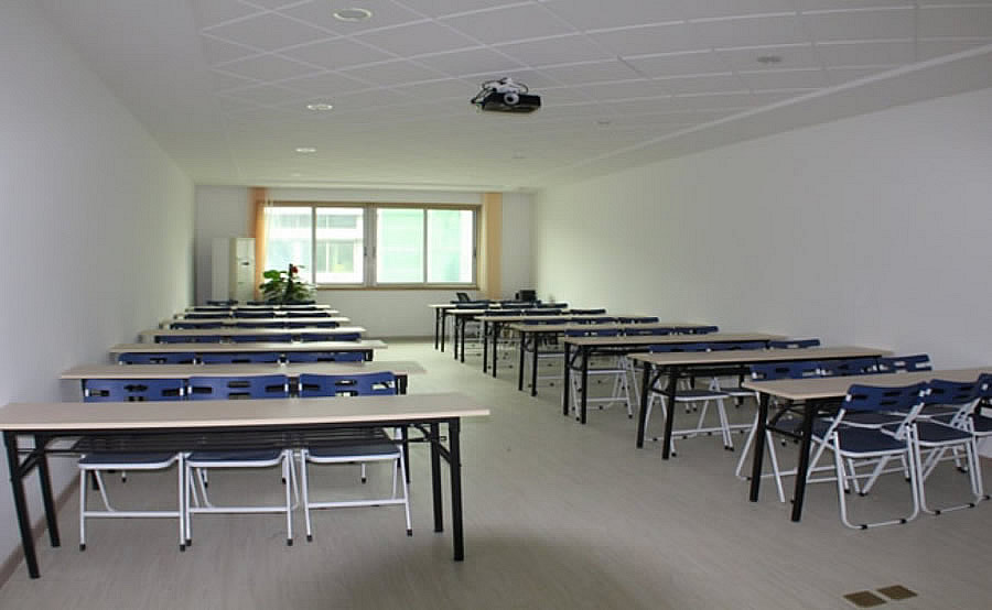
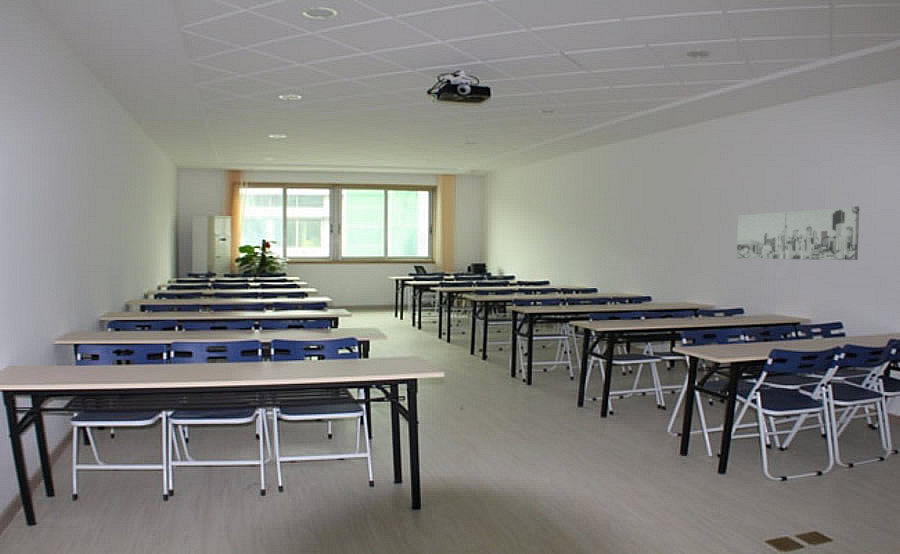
+ wall art [736,206,860,261]
